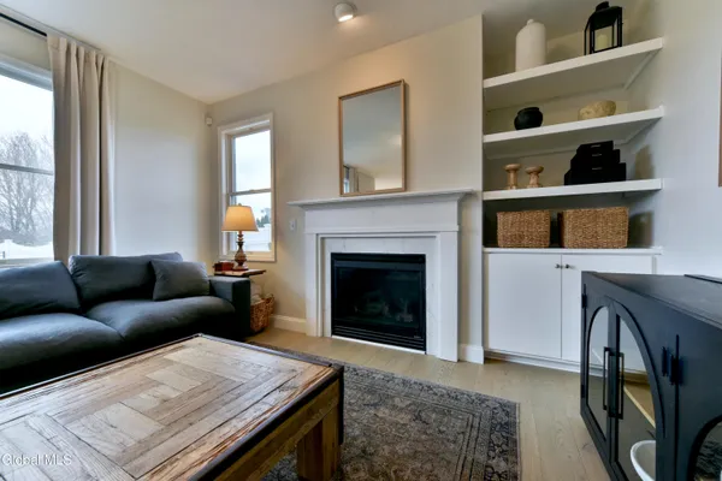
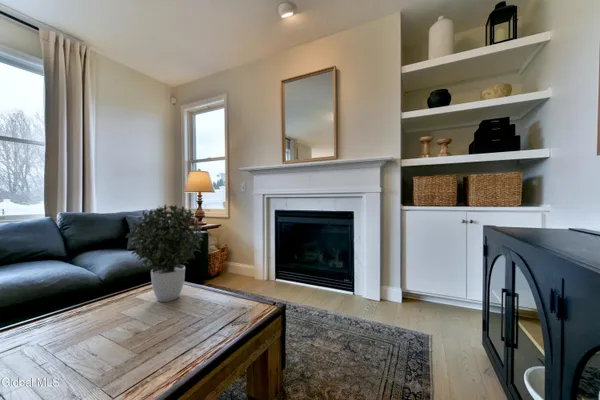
+ potted plant [124,203,205,303]
